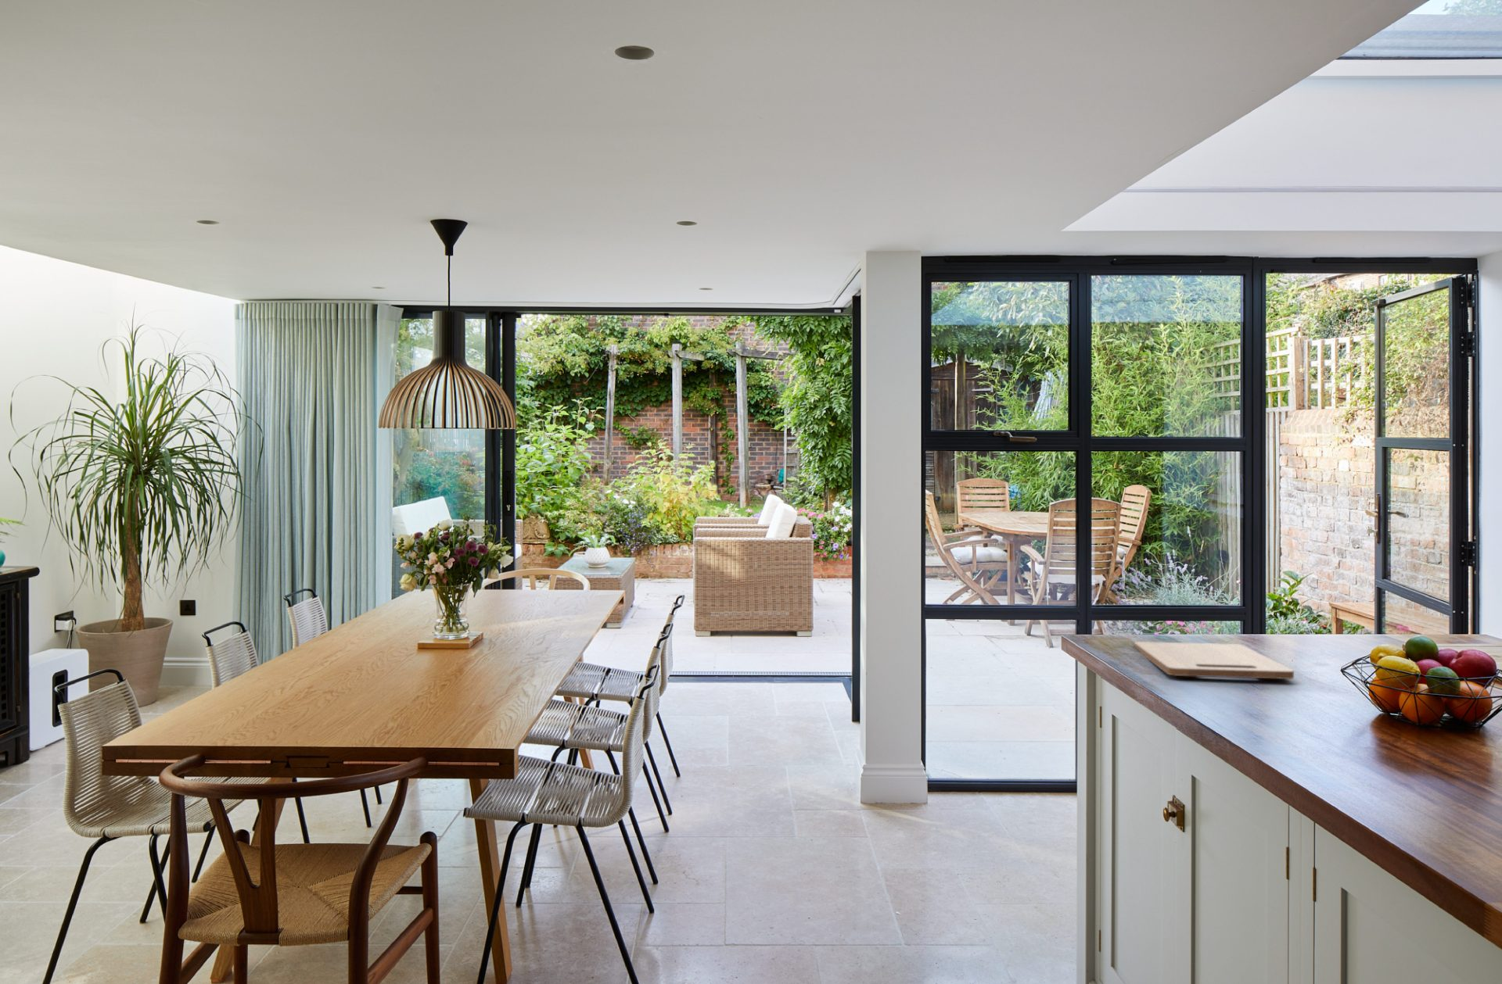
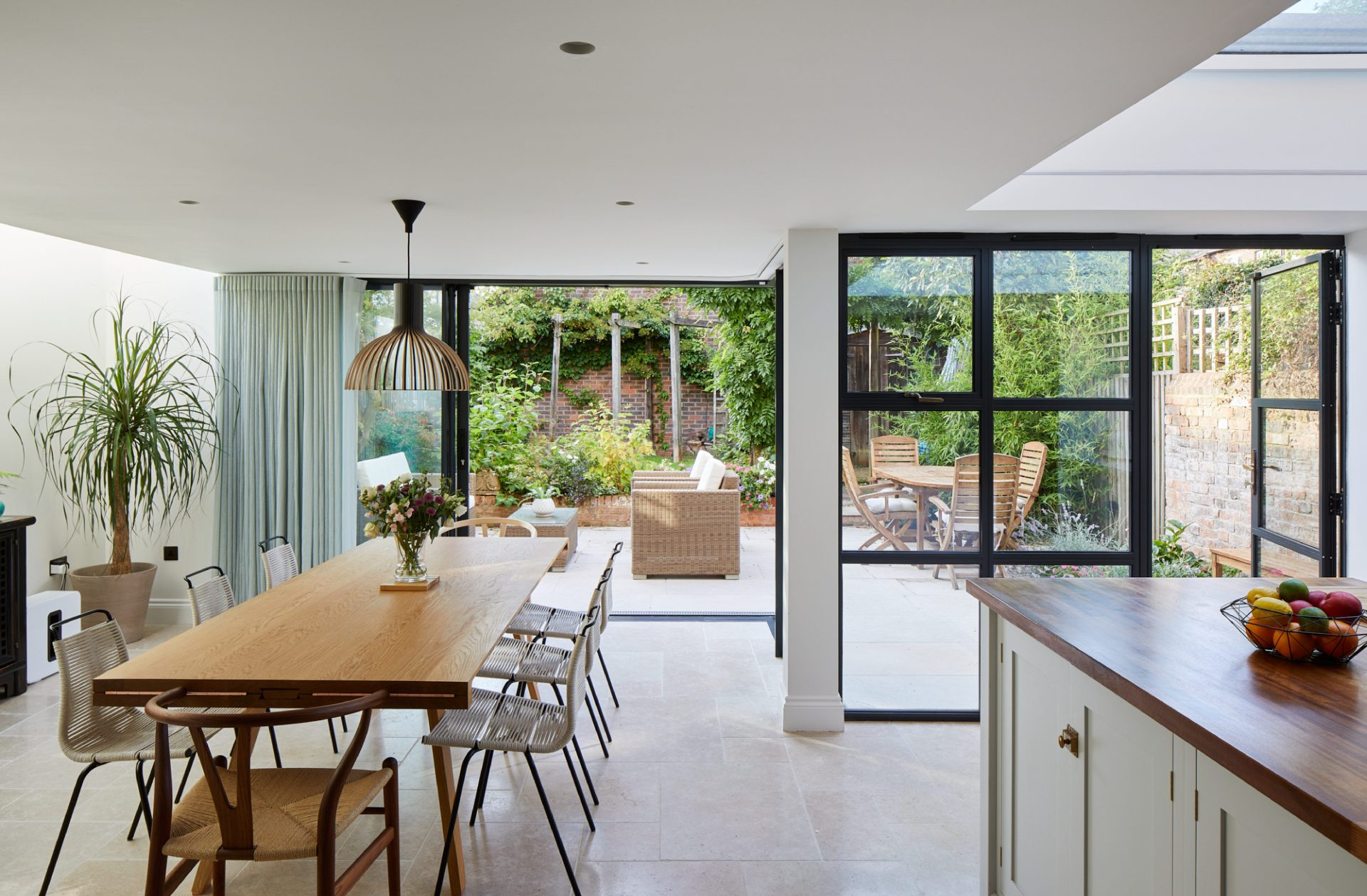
- cutting board [1134,641,1294,680]
